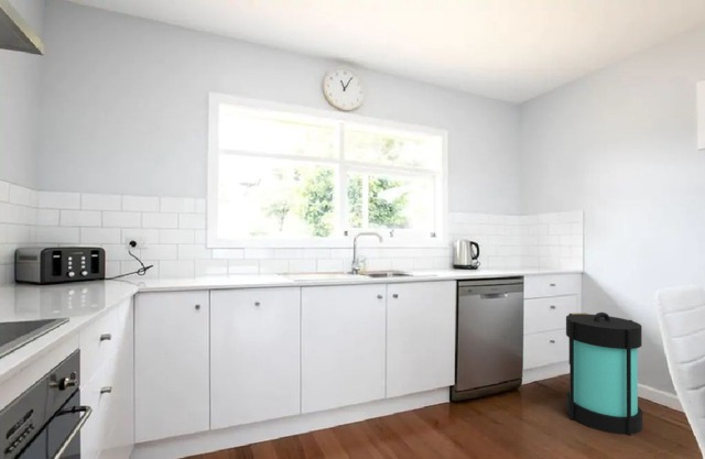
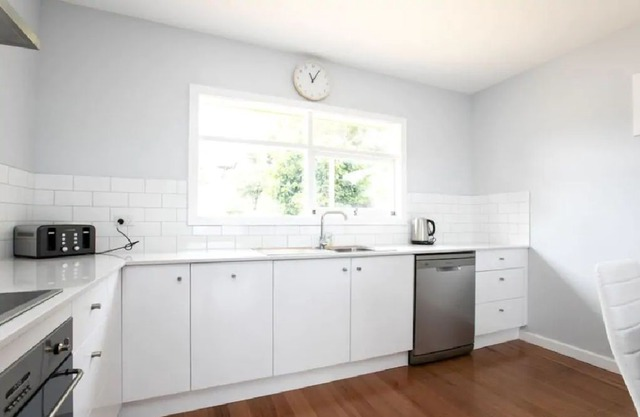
- lantern [565,312,643,437]
